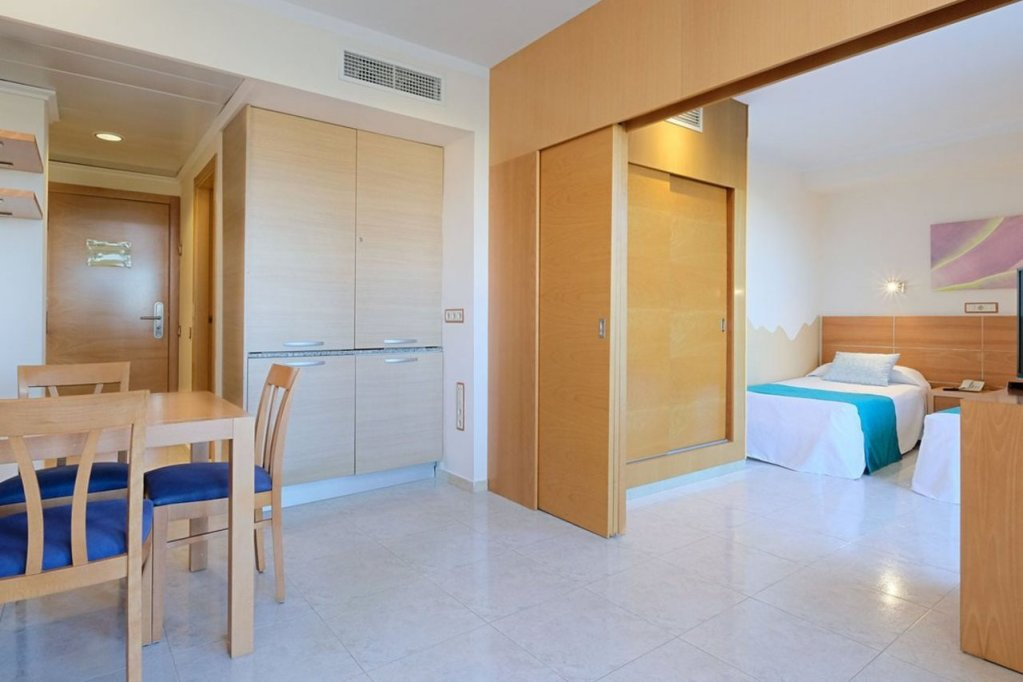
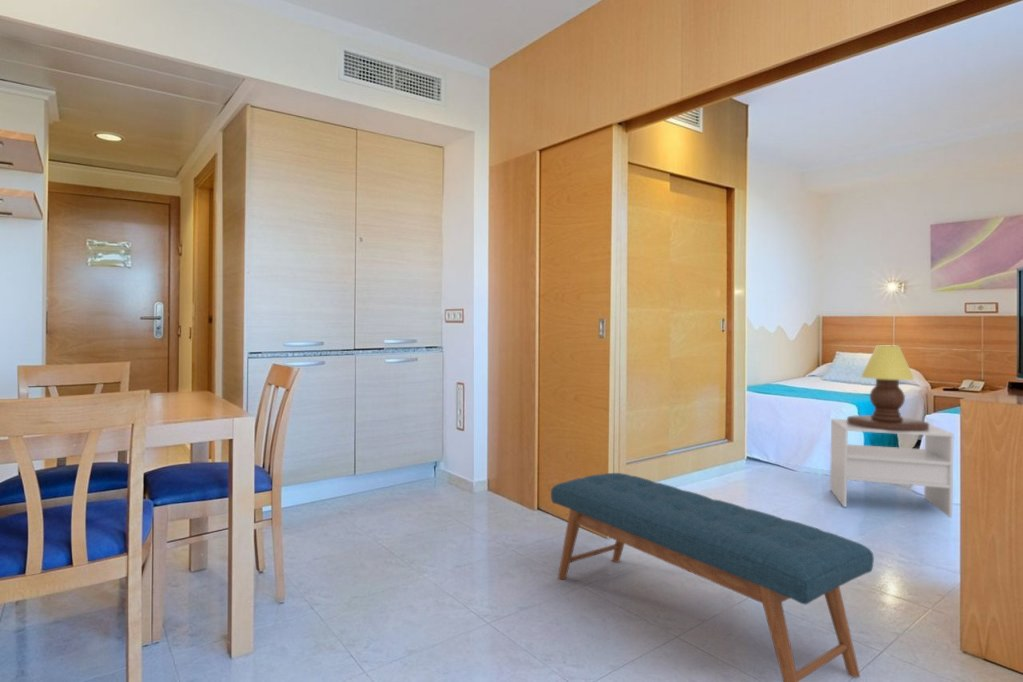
+ table lamp [846,344,930,431]
+ bench [550,472,875,682]
+ nightstand [829,418,954,518]
